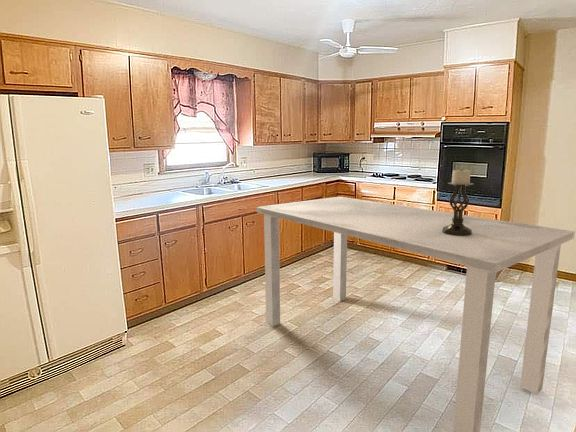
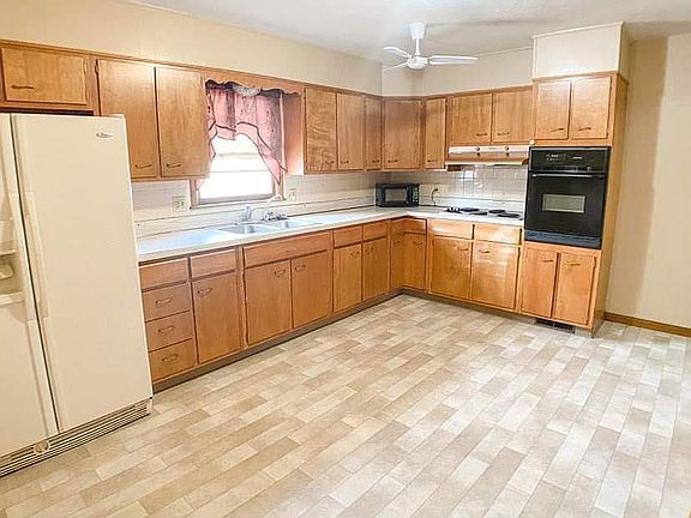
- candle holder [442,167,474,236]
- dining table [256,196,576,432]
